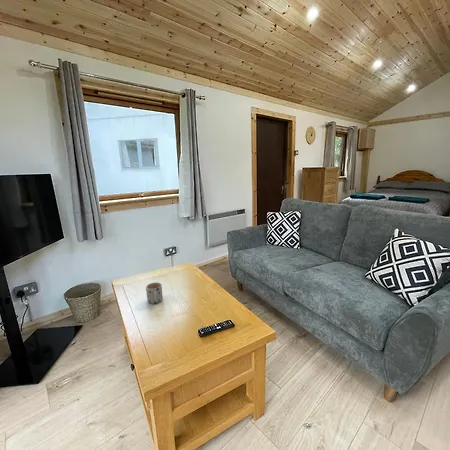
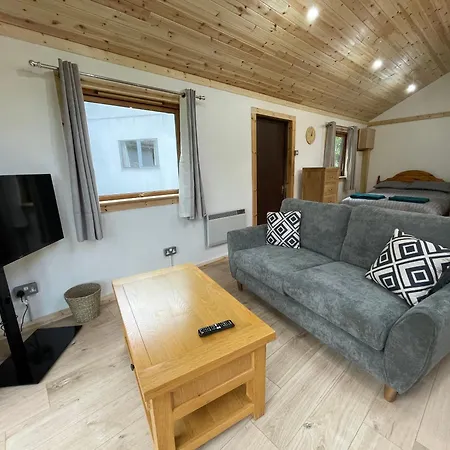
- mug [145,282,164,305]
